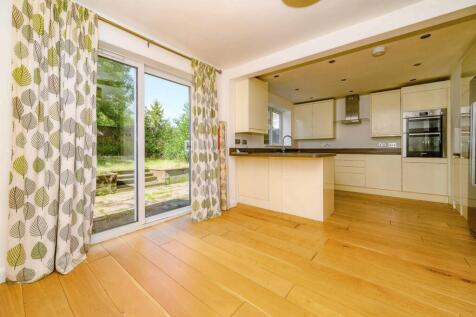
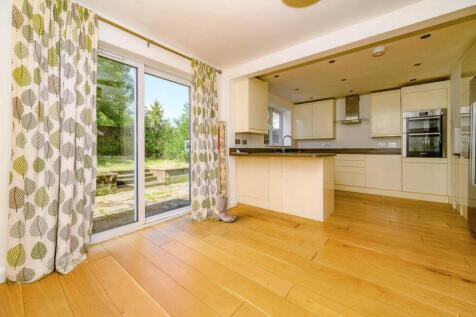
+ boots [214,192,238,223]
